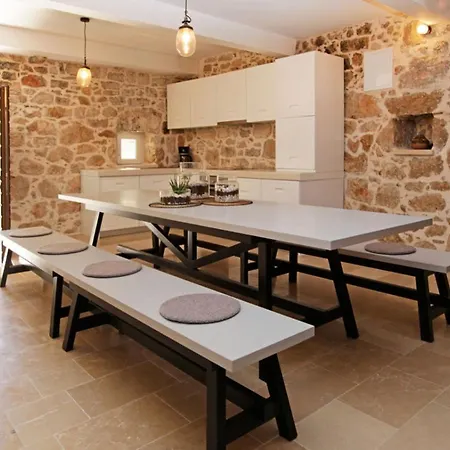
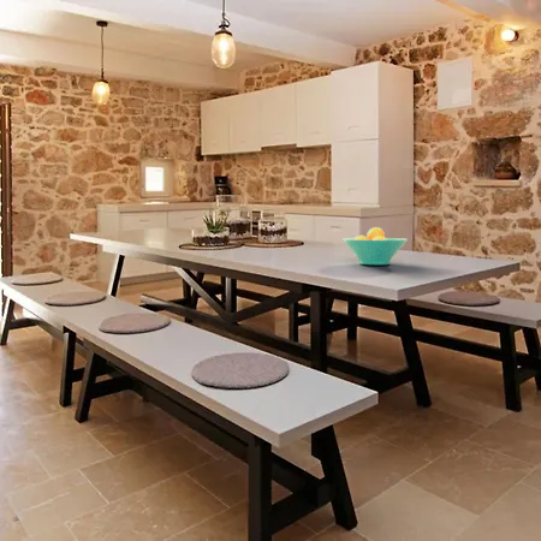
+ fruit bowl [341,226,409,266]
